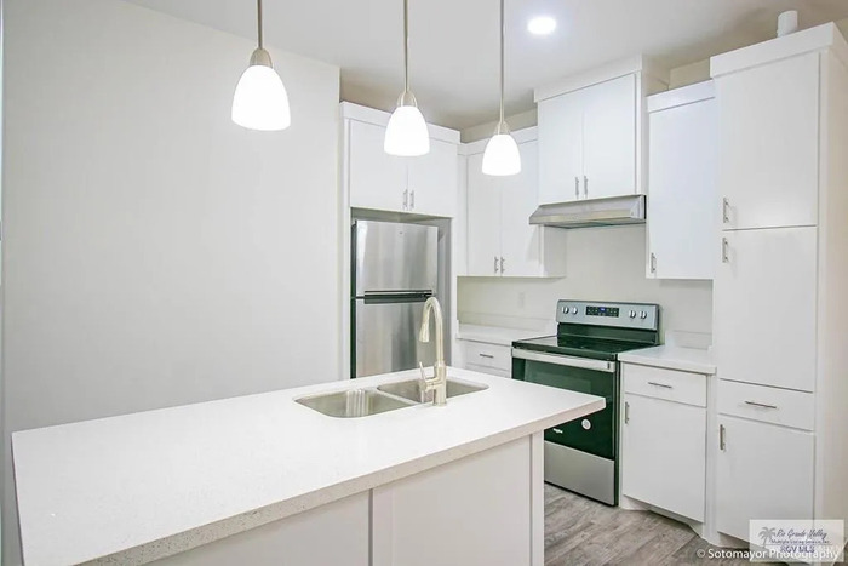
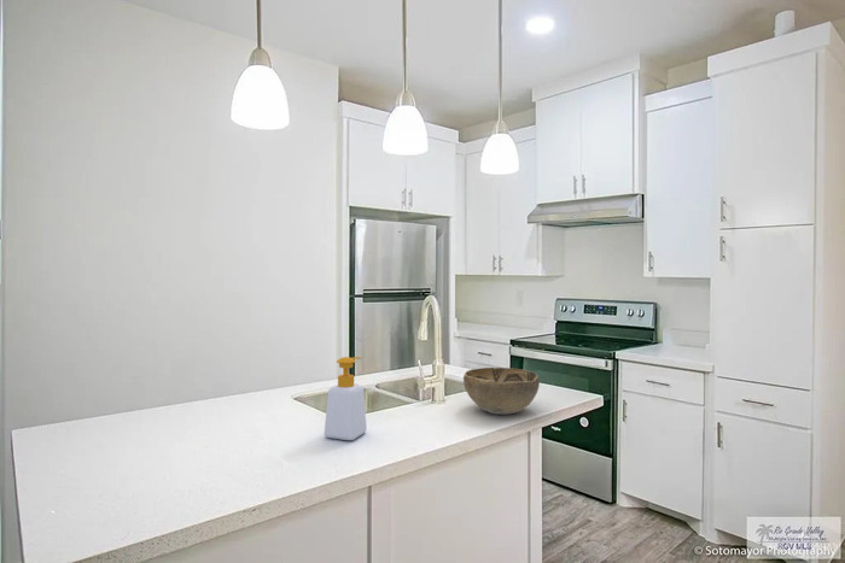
+ decorative bowl [462,366,541,416]
+ soap bottle [324,356,368,441]
